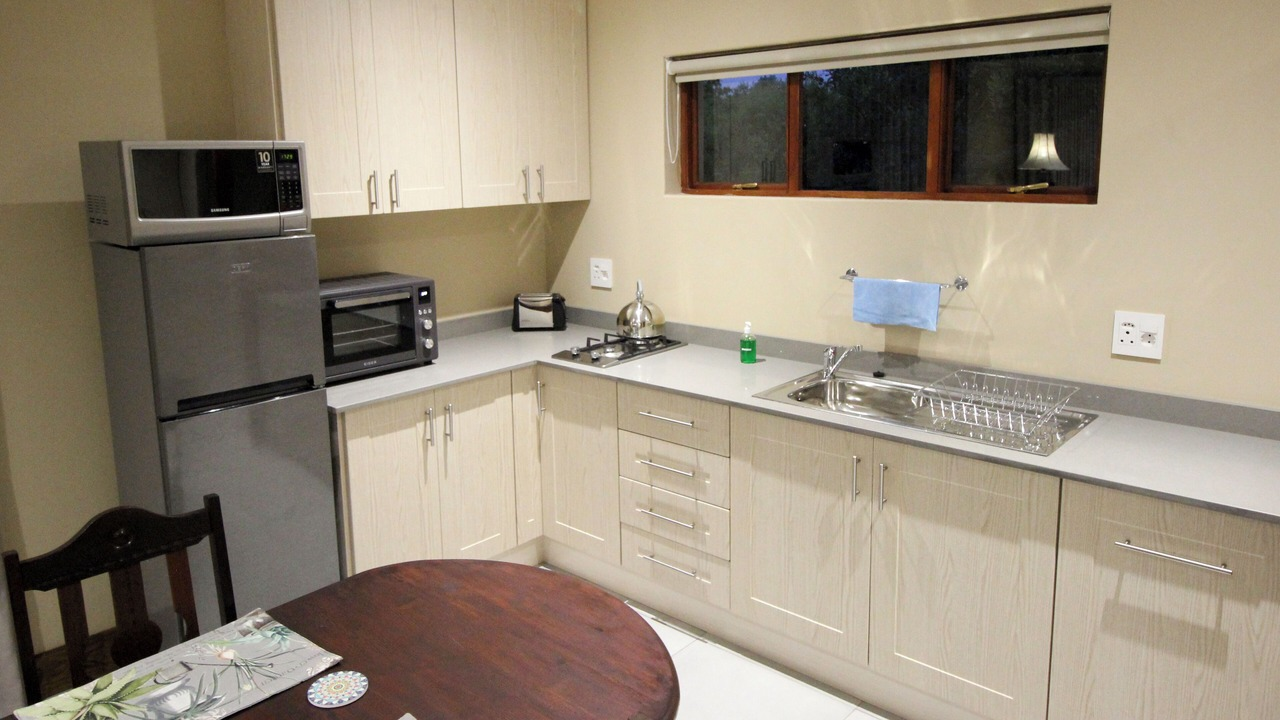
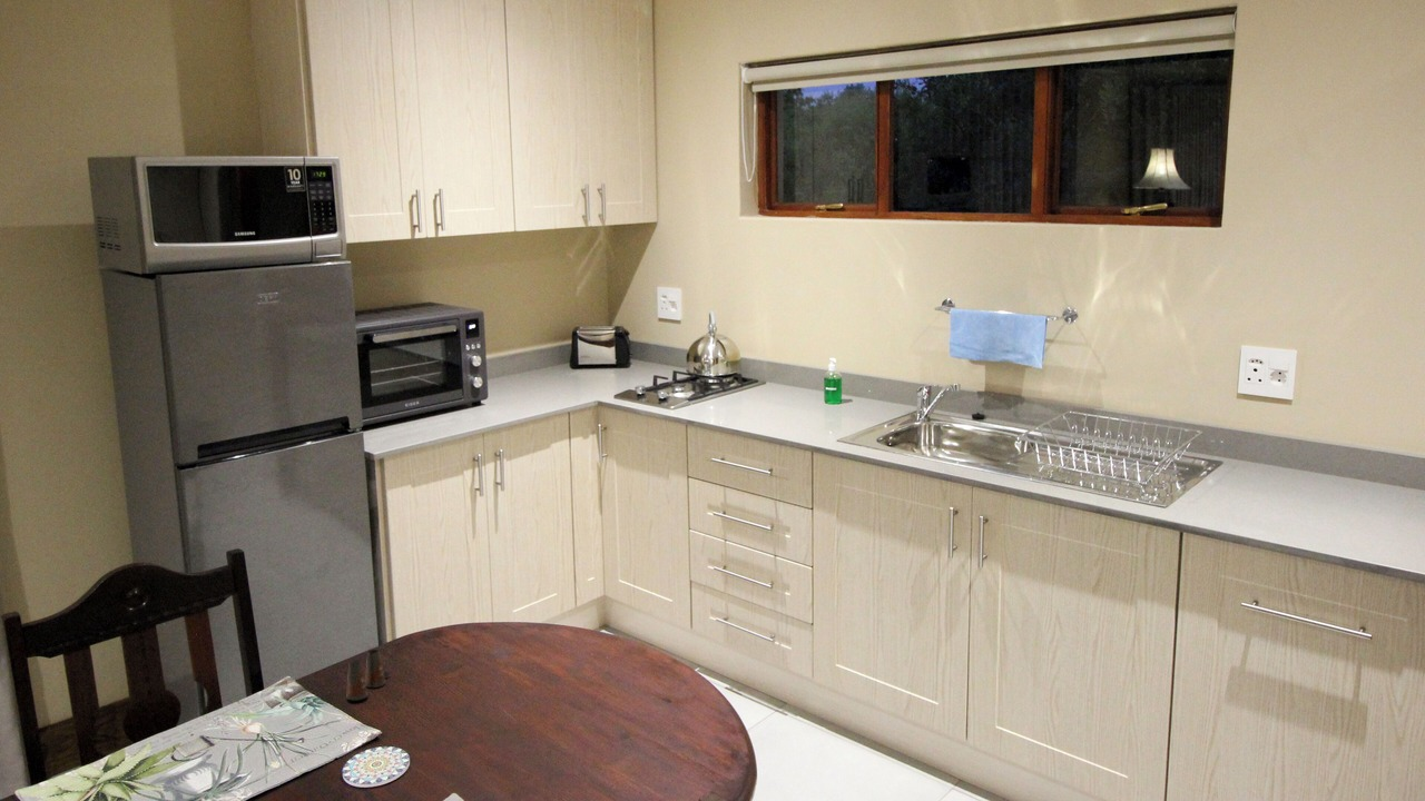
+ salt shaker [346,649,391,702]
